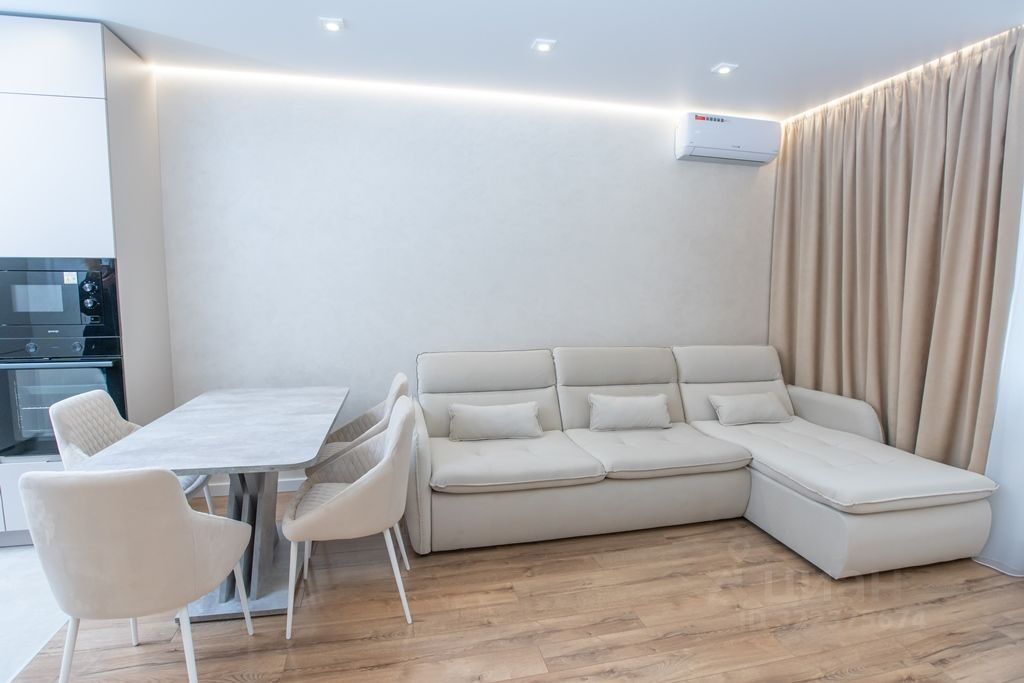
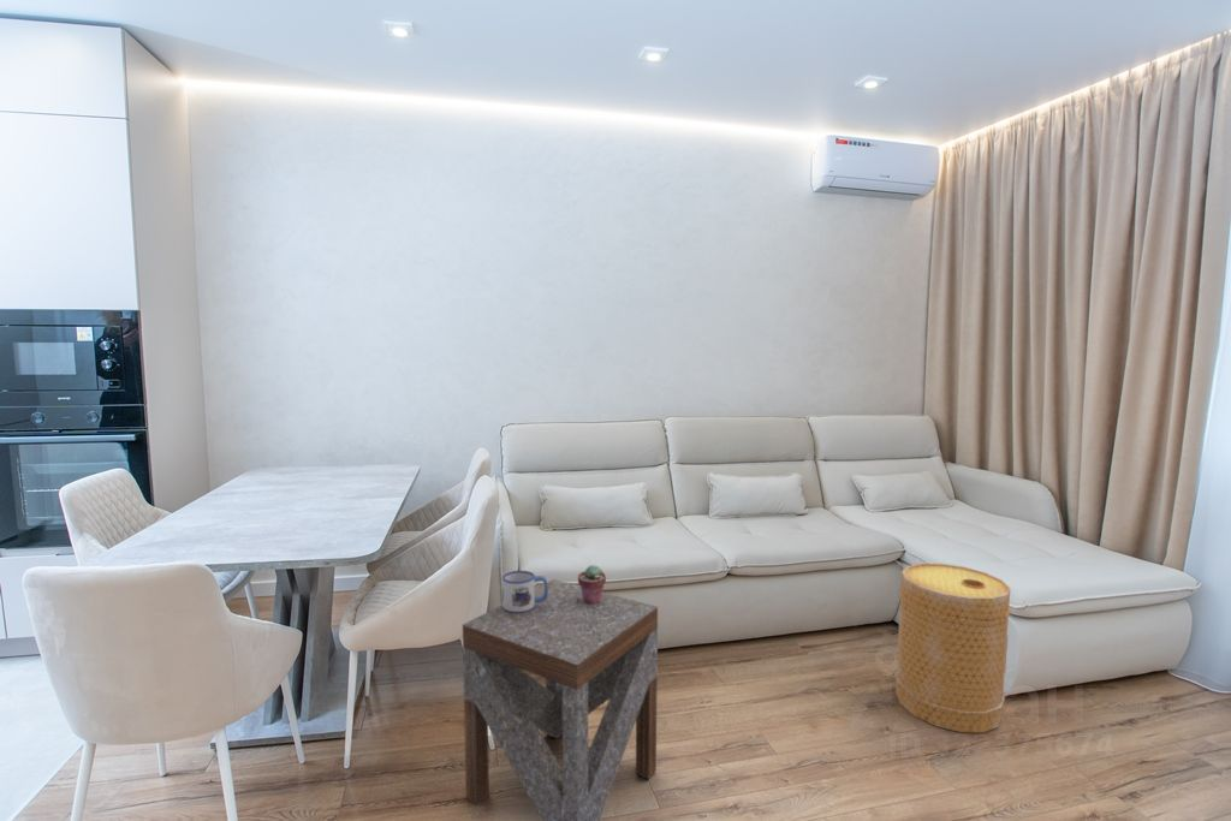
+ side table [462,578,659,821]
+ basket [893,563,1012,734]
+ mug [501,570,548,613]
+ potted succulent [577,564,607,605]
